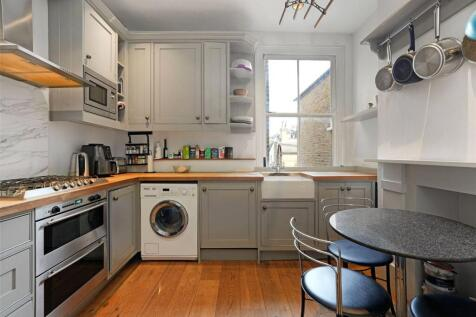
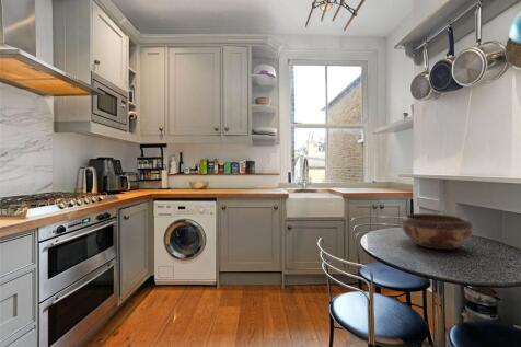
+ decorative bowl [400,212,474,251]
